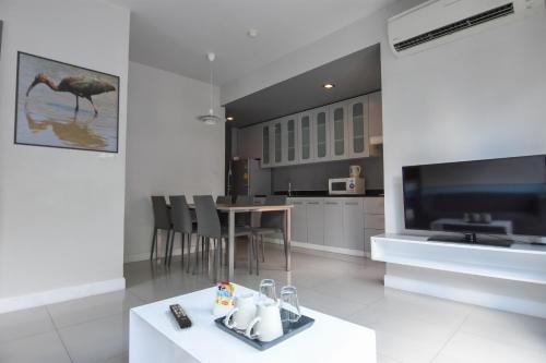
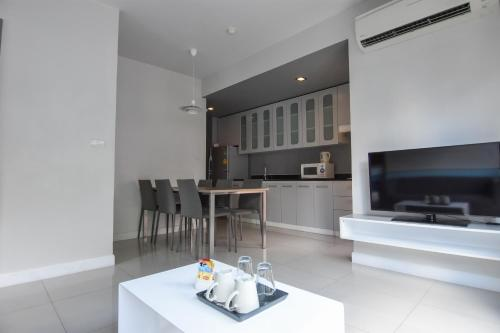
- remote control [168,303,192,329]
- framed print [12,50,121,155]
